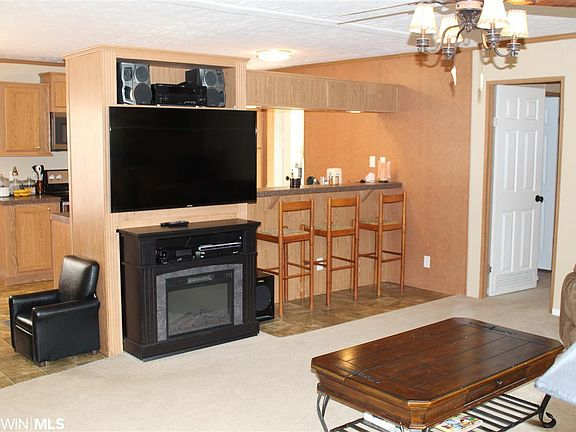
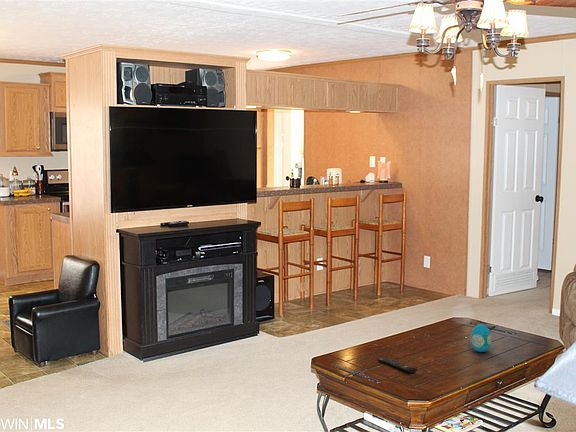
+ decorative egg [469,323,492,353]
+ remote control [377,356,418,374]
